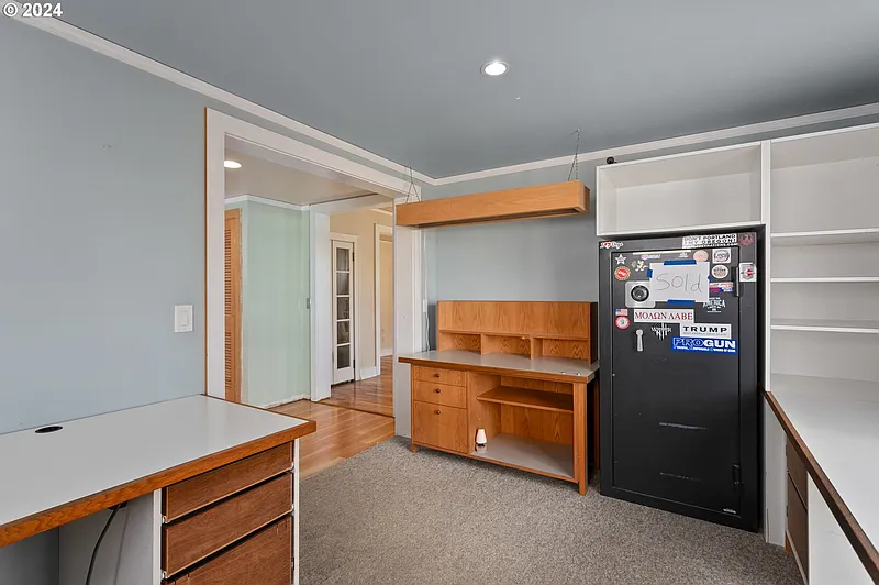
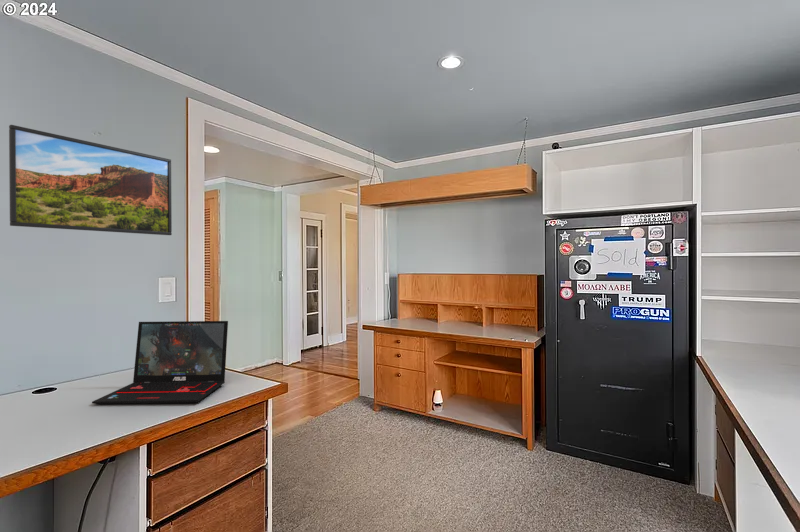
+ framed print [8,124,173,236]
+ laptop [91,320,229,405]
